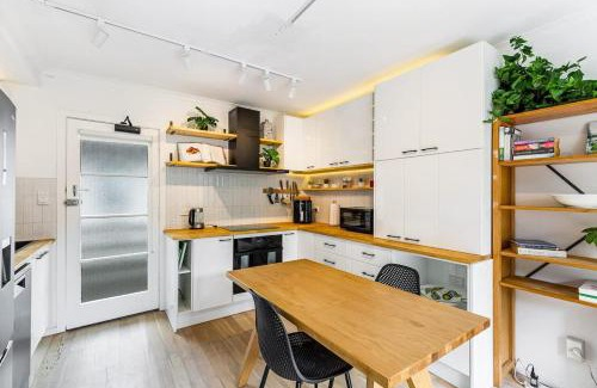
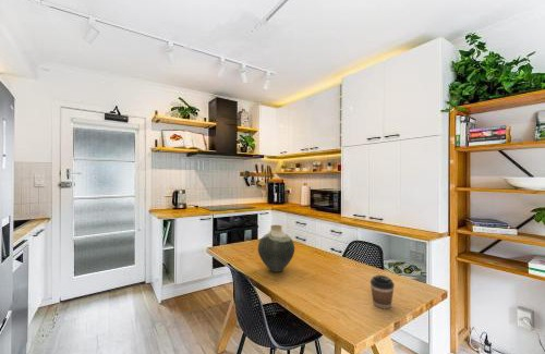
+ coffee cup [370,274,396,310]
+ vase [257,224,295,273]
